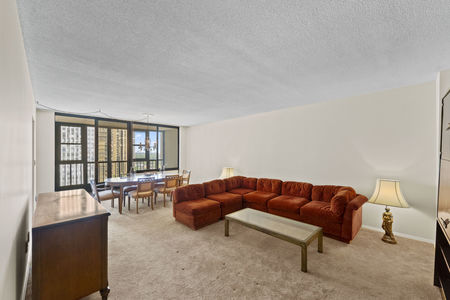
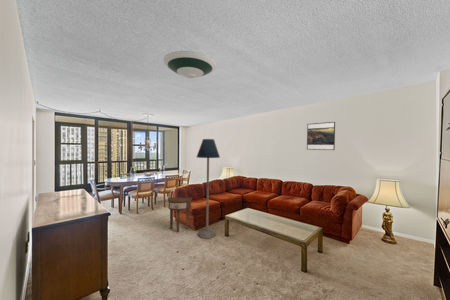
+ side table [167,196,193,233]
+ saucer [162,50,217,79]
+ floor lamp [196,138,221,239]
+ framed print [306,121,336,151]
